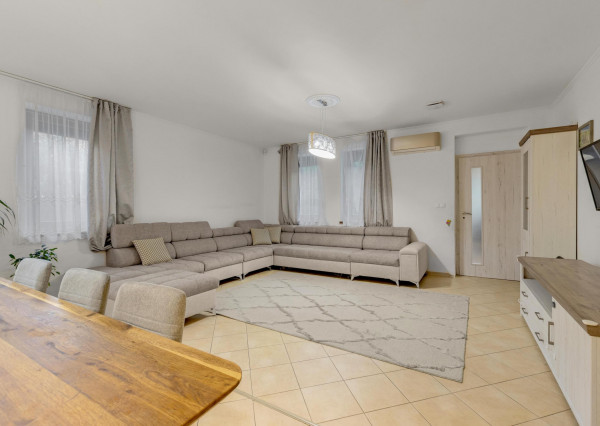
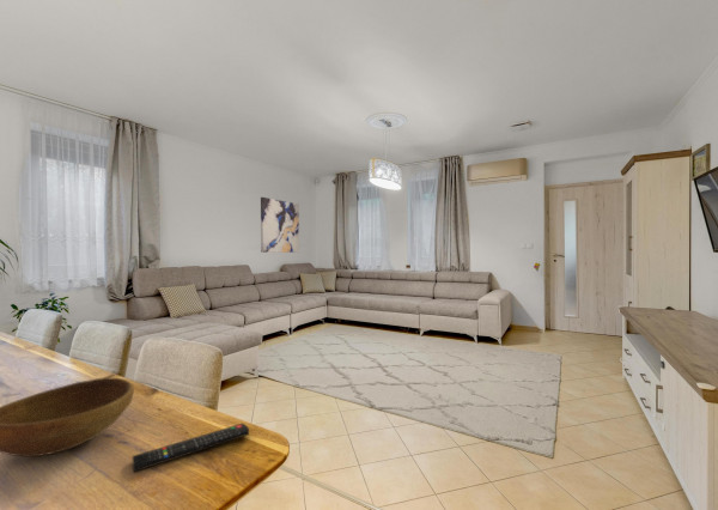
+ bowl [0,377,135,459]
+ wall art [260,196,300,254]
+ remote control [132,423,250,473]
